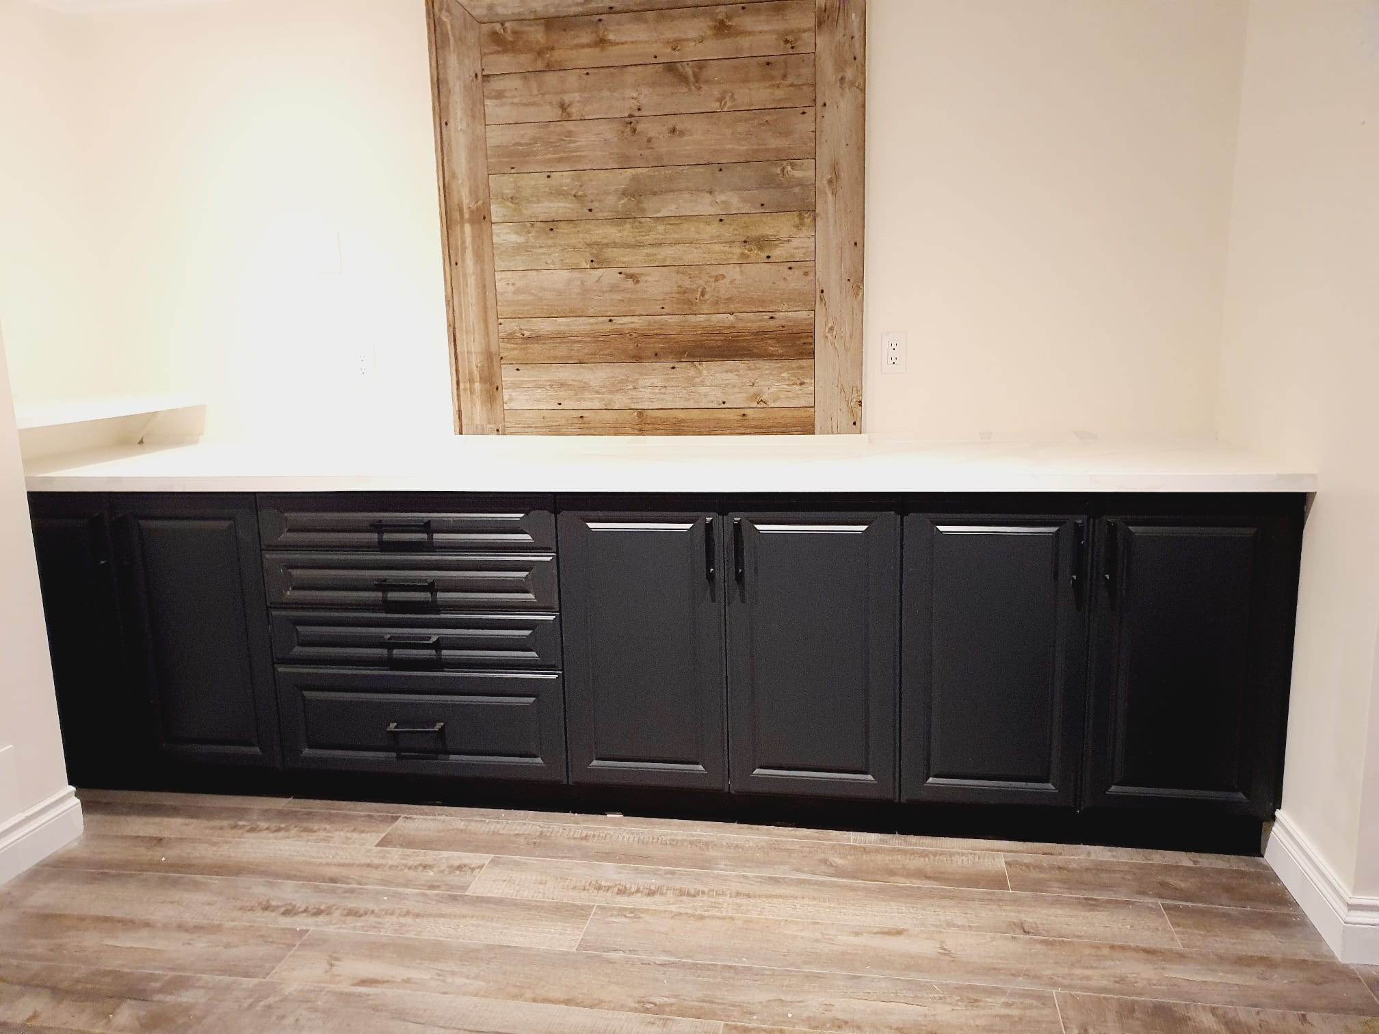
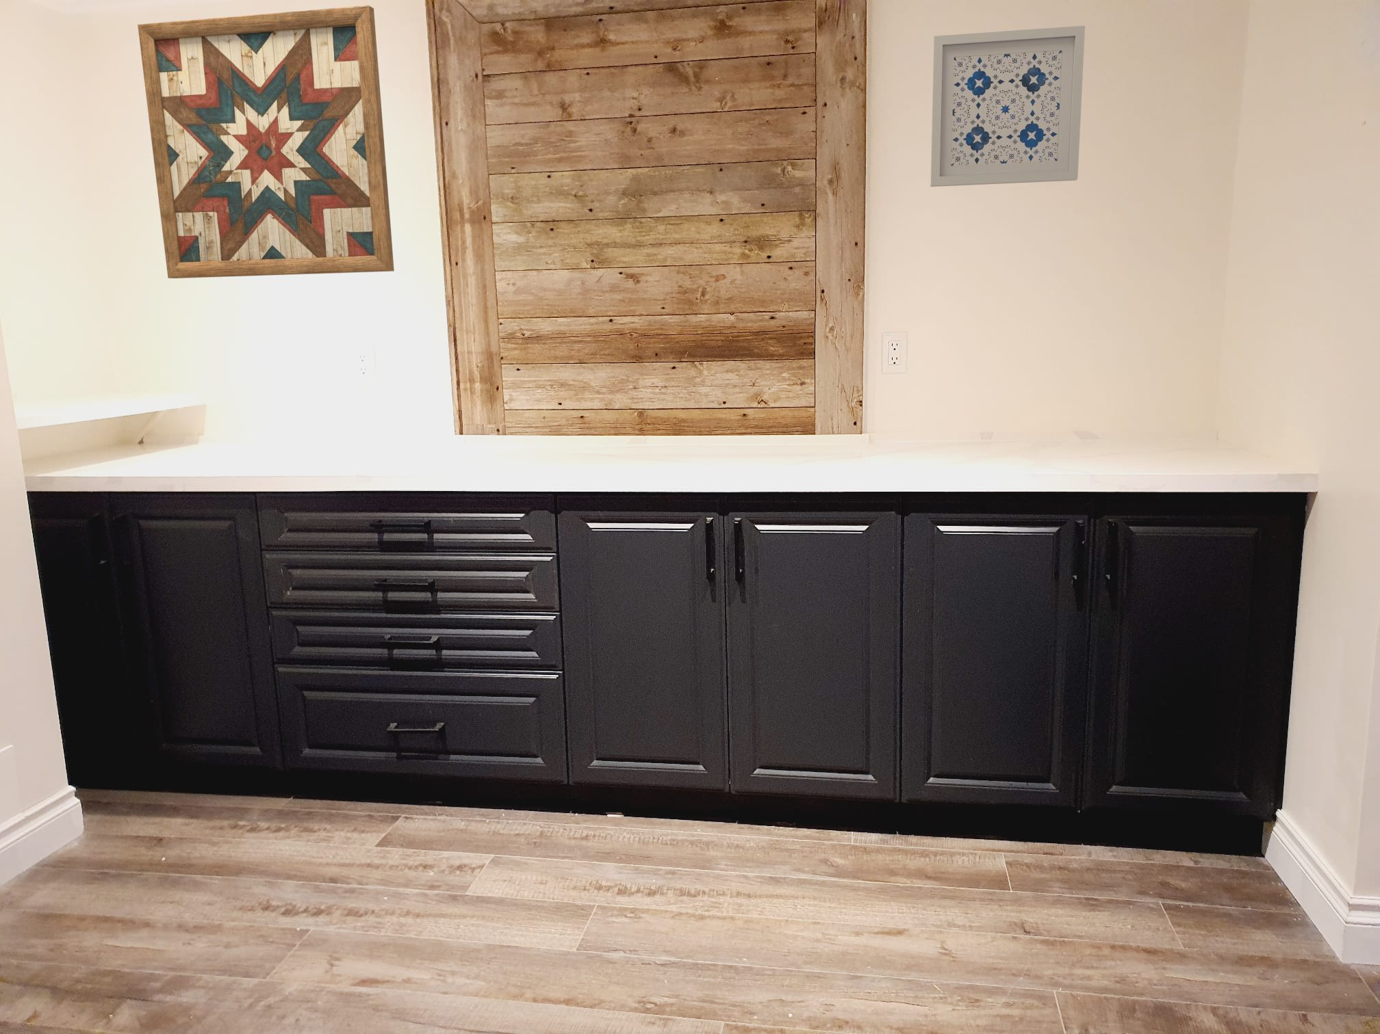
+ wall art [137,4,394,279]
+ wall art [929,25,1086,188]
